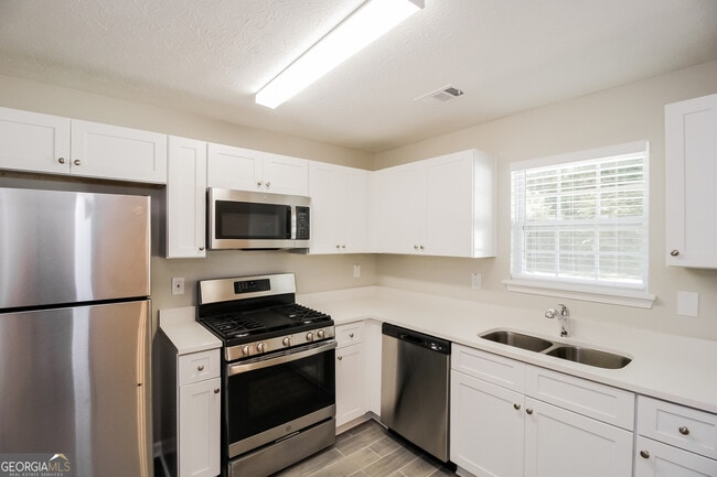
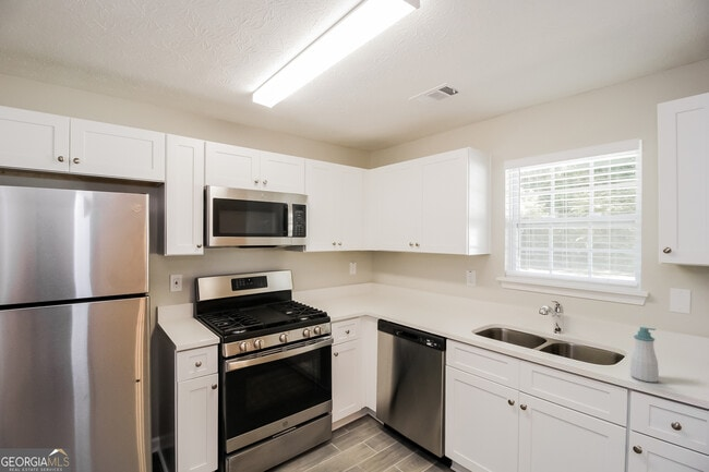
+ soap bottle [629,326,660,384]
